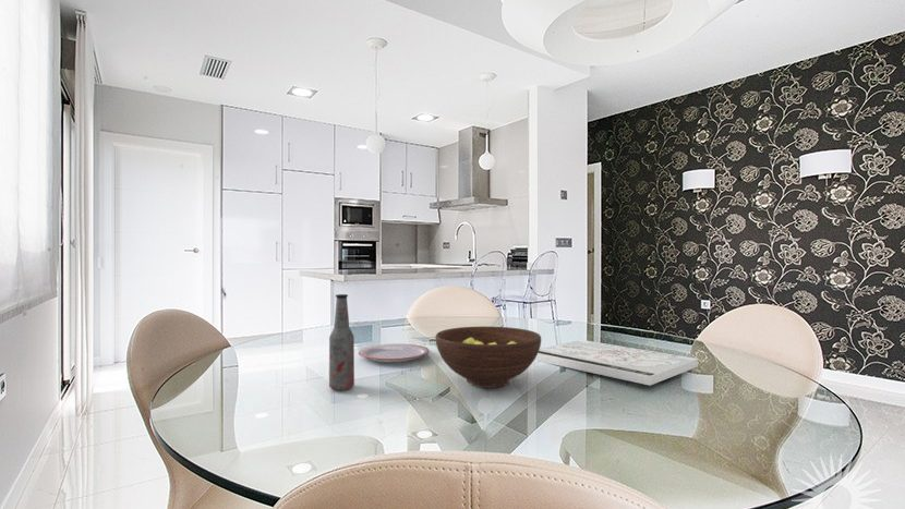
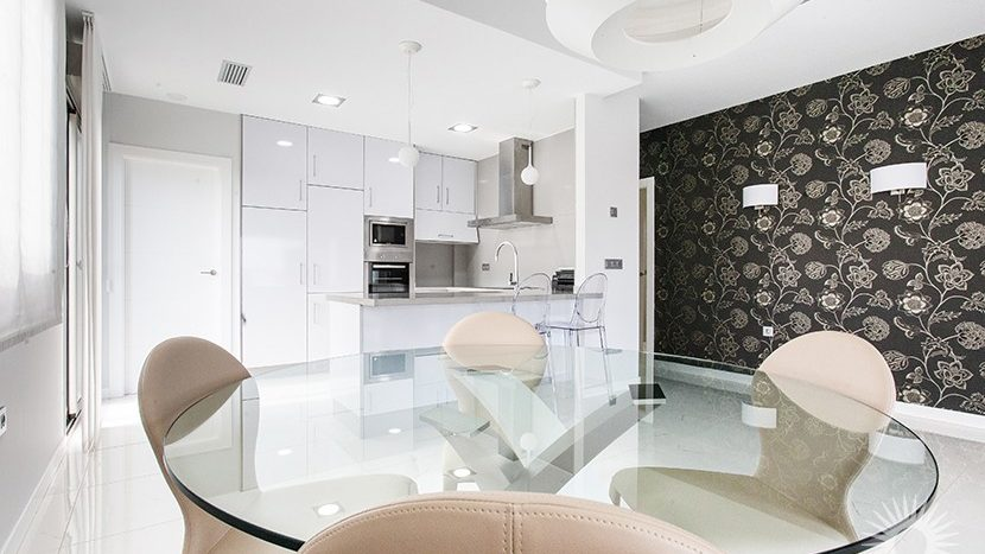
- fruit bowl [434,325,542,389]
- plate [358,343,431,363]
- picture frame [534,339,699,387]
- bottle [328,293,355,391]
